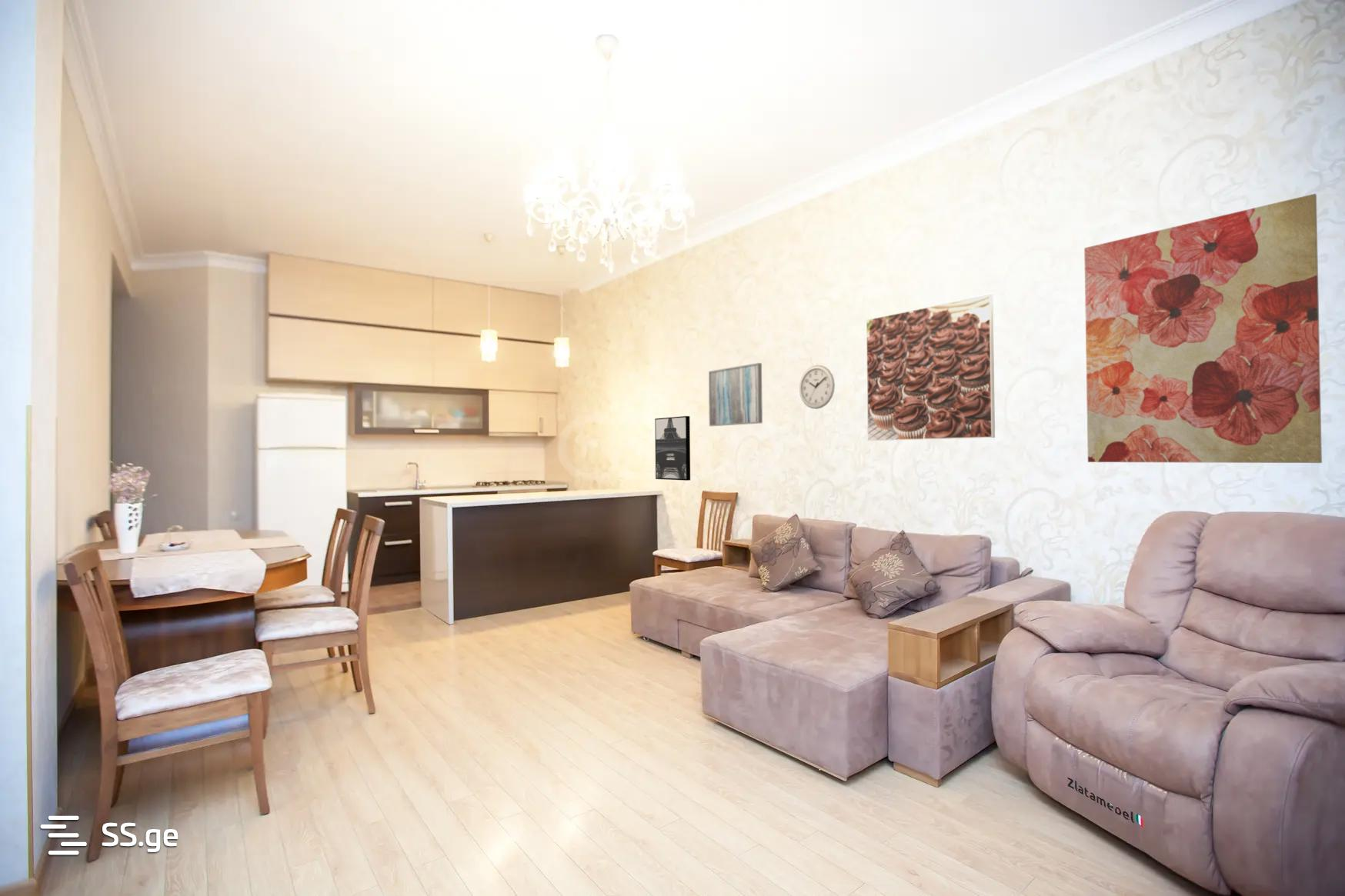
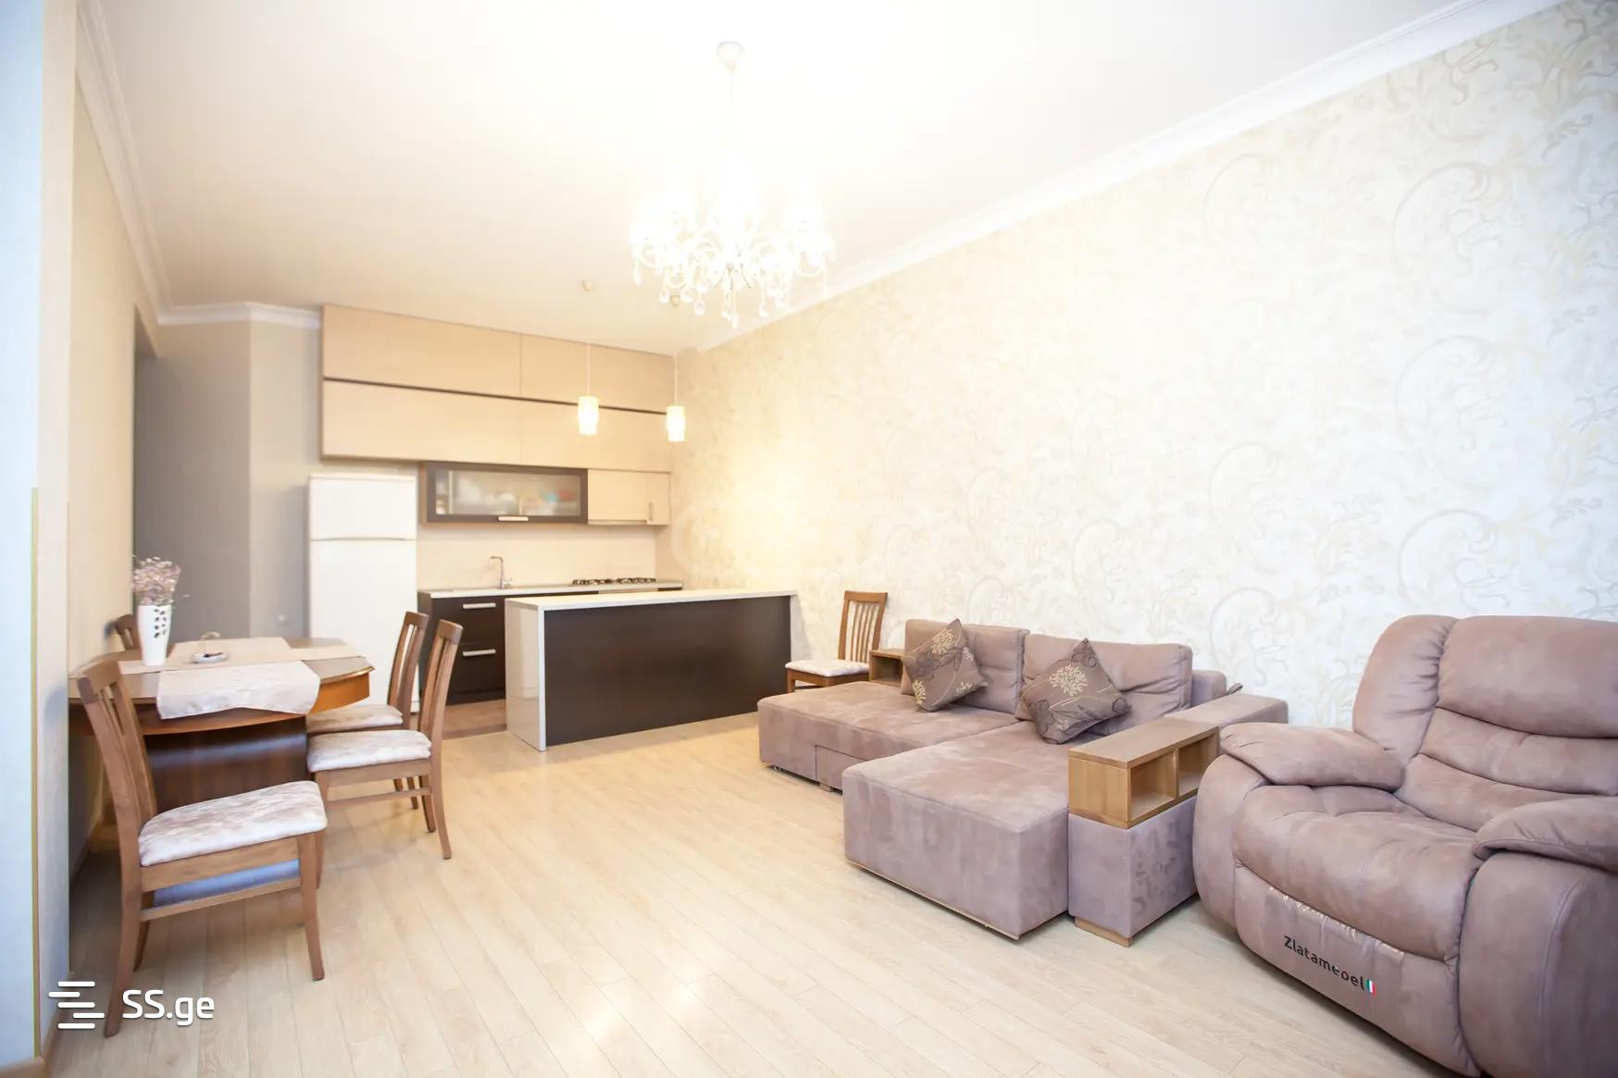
- wall art [654,415,691,481]
- wall clock [799,365,836,410]
- wall art [1083,193,1323,464]
- wall art [708,362,763,427]
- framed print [866,293,996,441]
